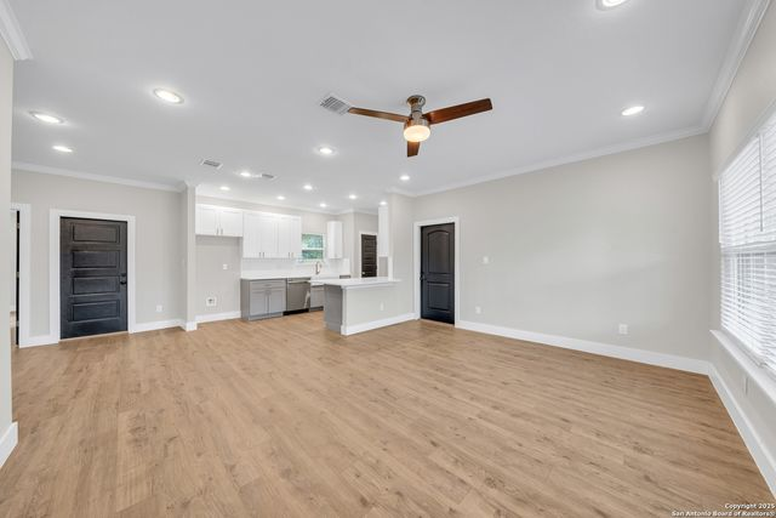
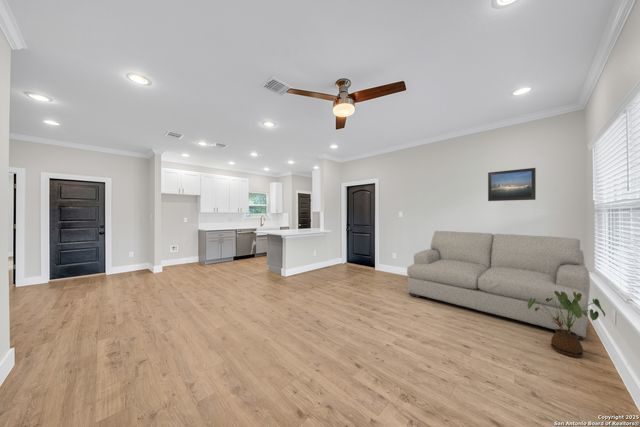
+ house plant [527,291,606,358]
+ sofa [406,230,591,341]
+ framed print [487,167,537,202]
